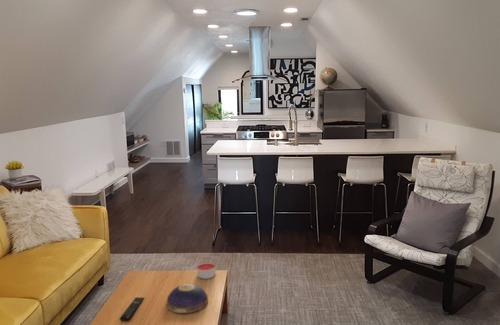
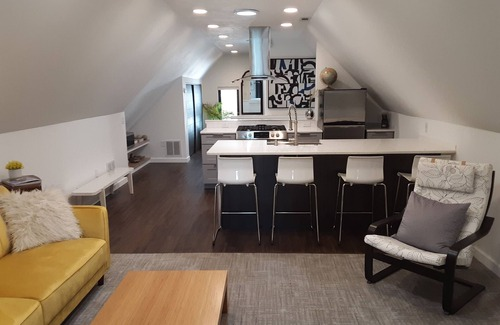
- decorative bowl [166,283,209,314]
- candle [196,262,216,280]
- remote control [119,296,145,322]
